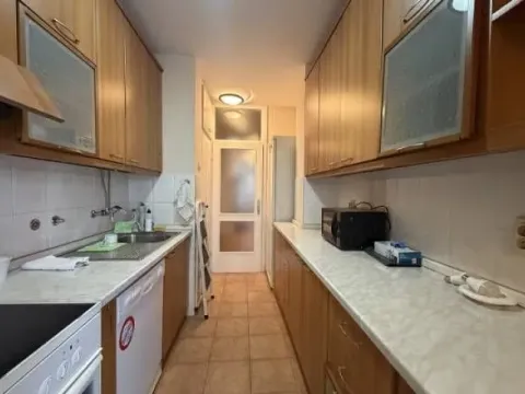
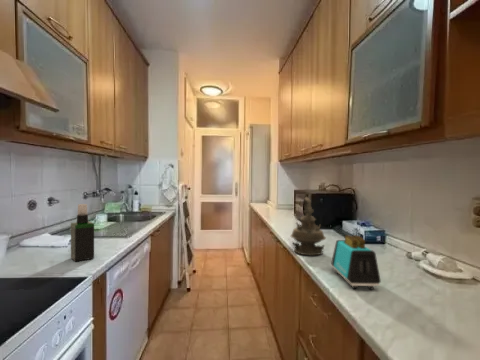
+ toaster [330,234,382,290]
+ spray bottle [70,203,95,263]
+ teapot [289,196,327,256]
